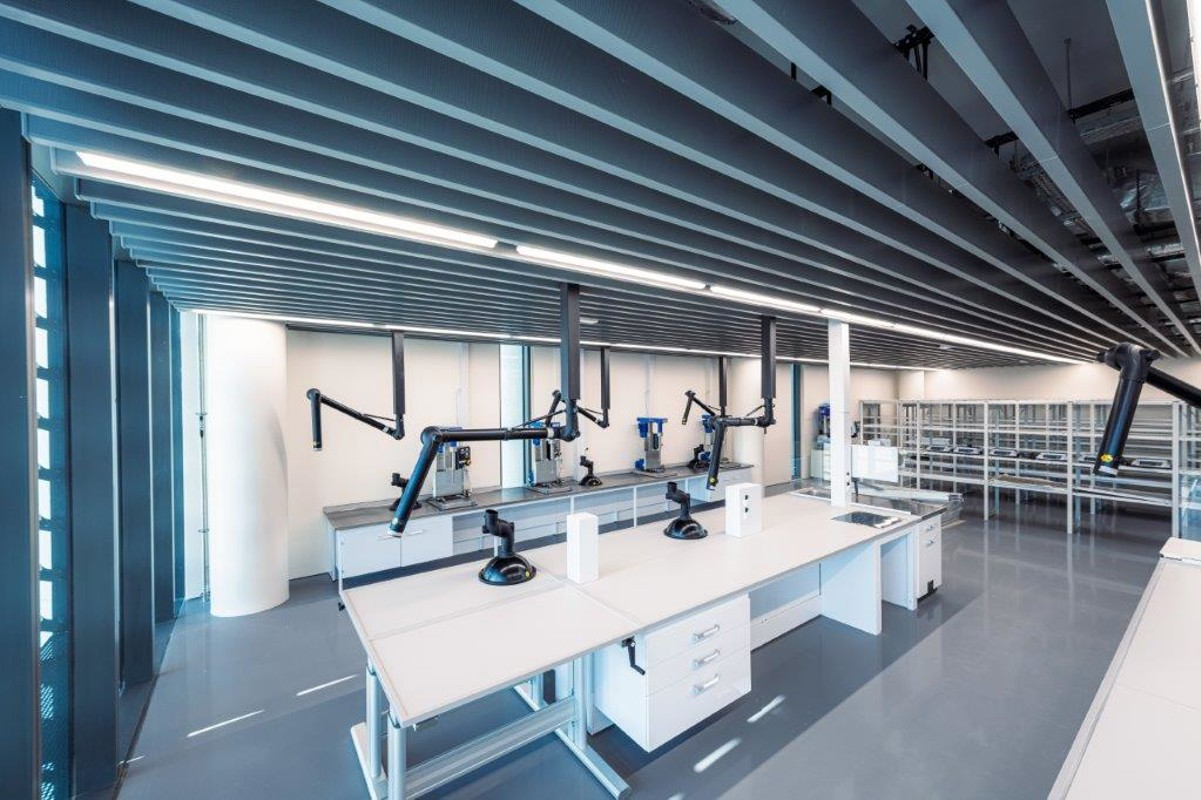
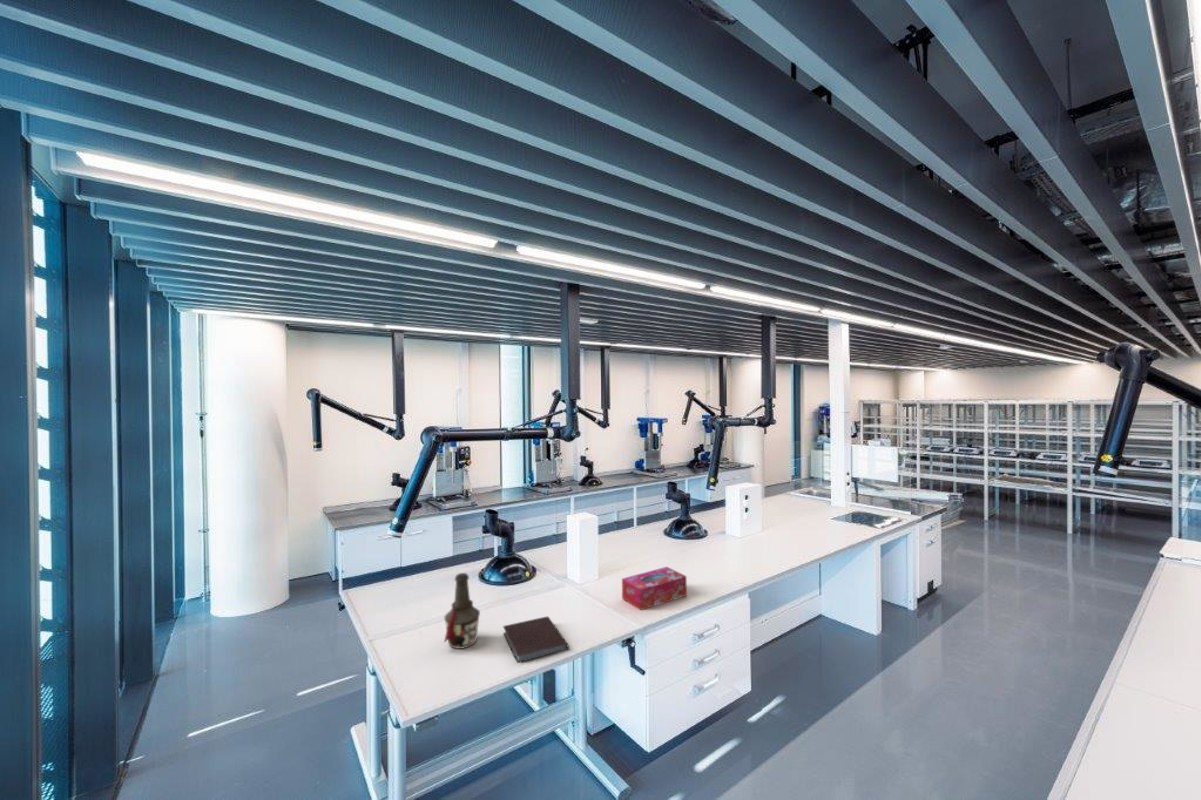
+ bottle [443,572,481,650]
+ notebook [502,616,569,664]
+ tissue box [621,566,688,611]
